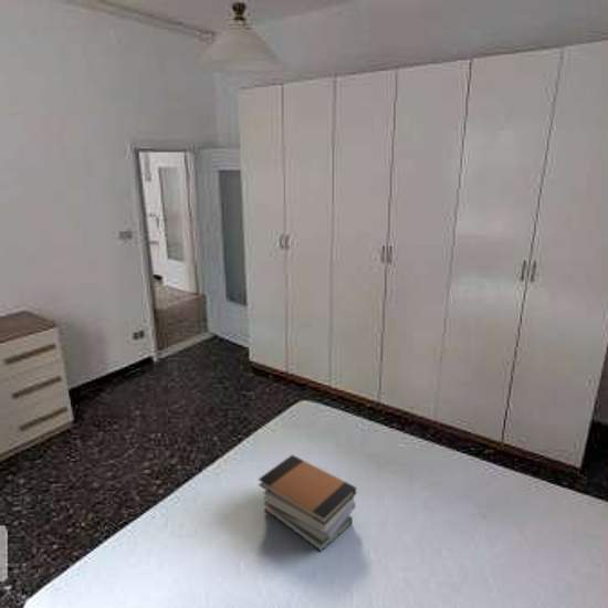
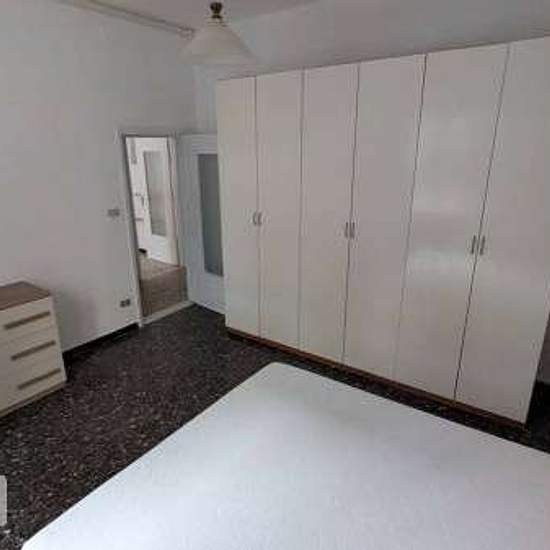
- book stack [258,453,357,553]
